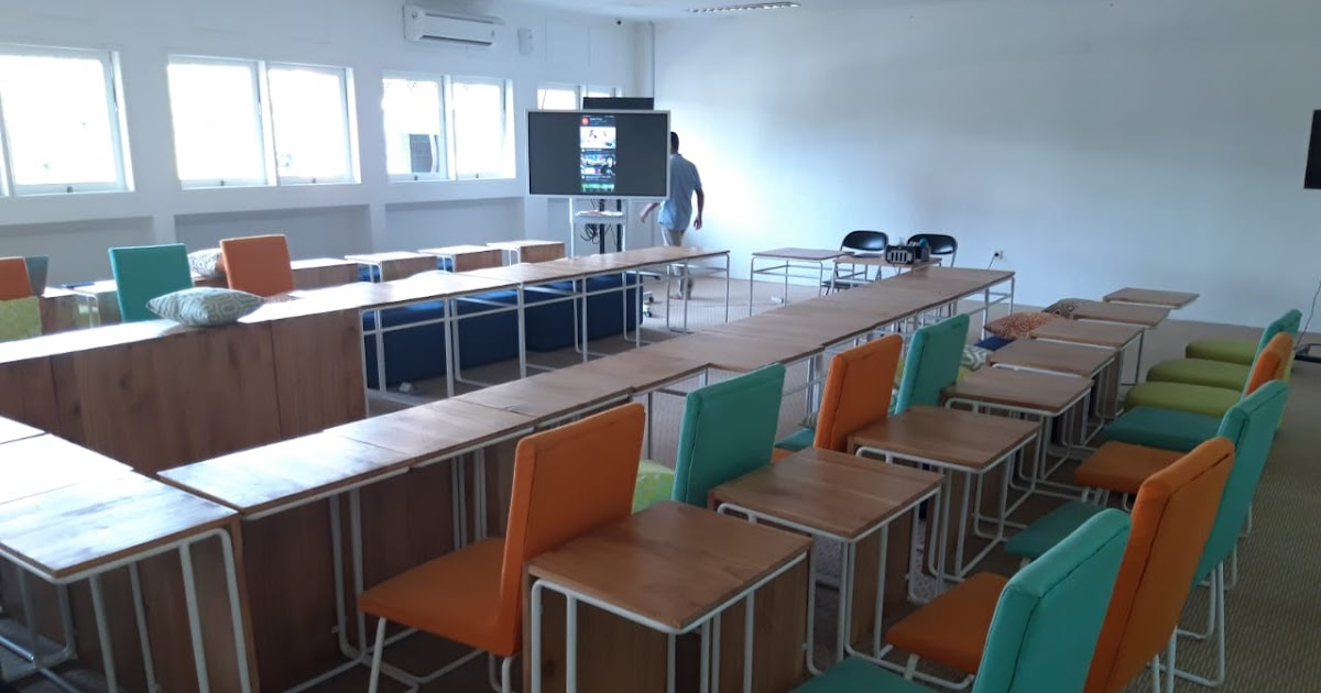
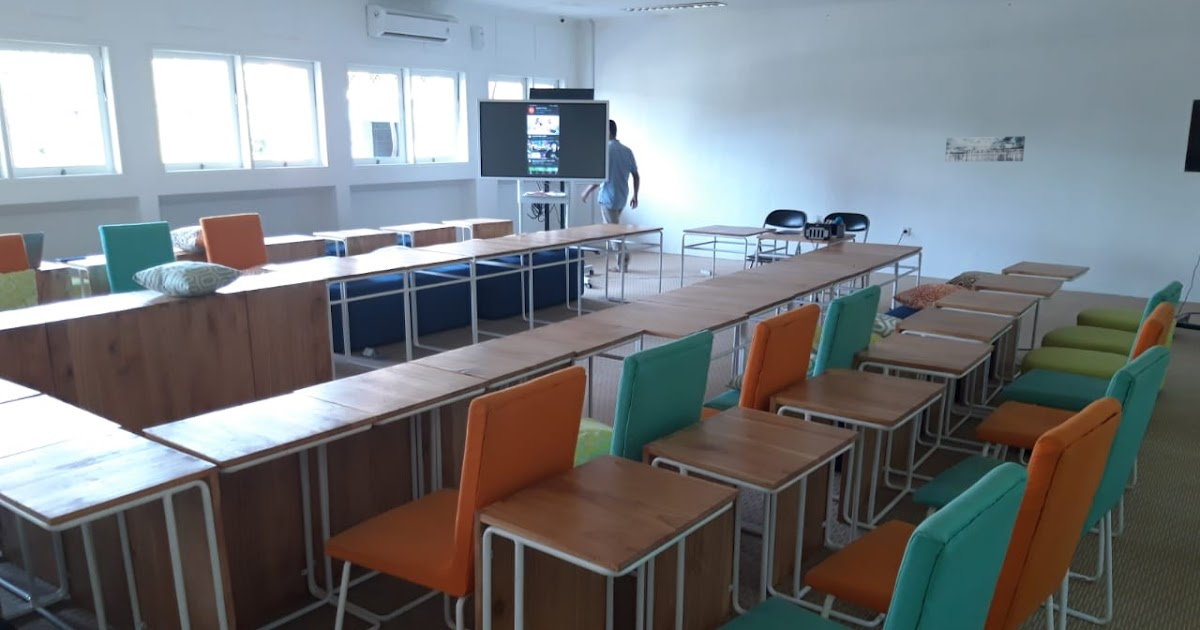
+ wall art [944,135,1026,162]
